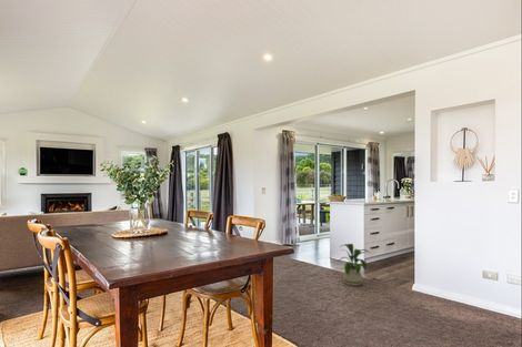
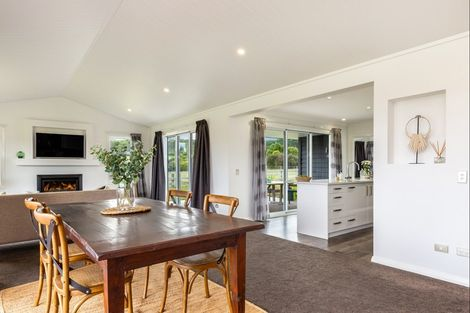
- house plant [337,243,371,287]
